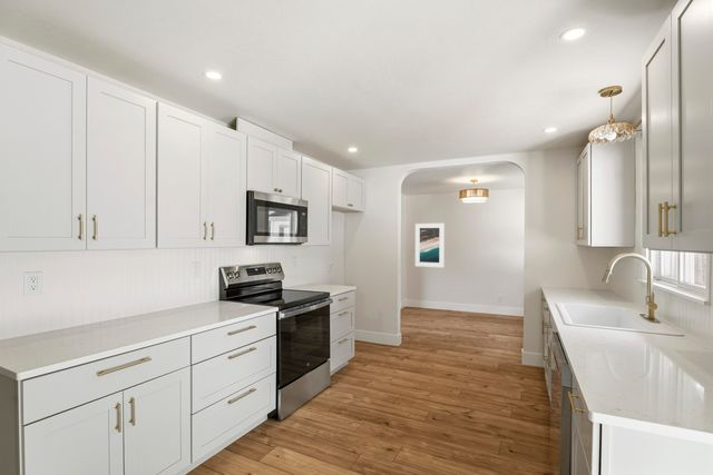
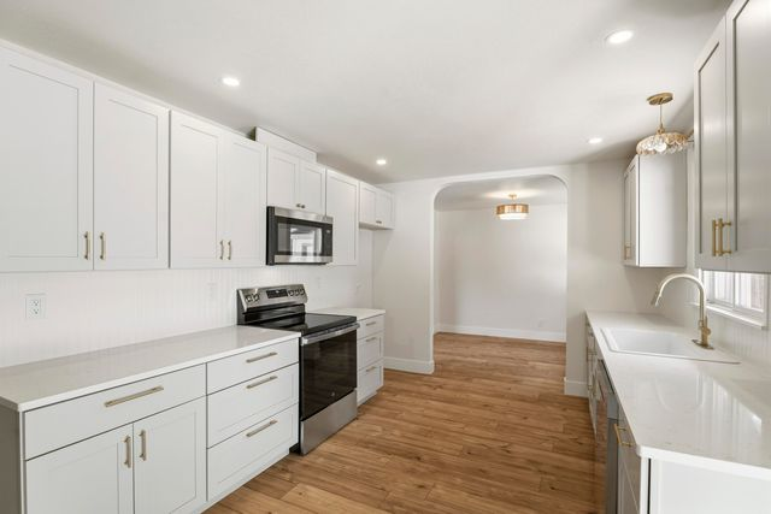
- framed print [414,222,446,268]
